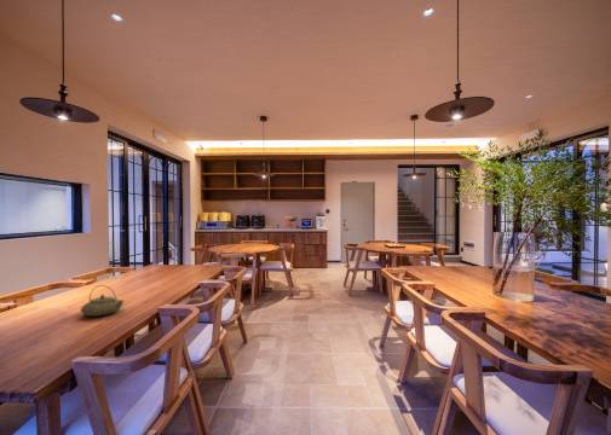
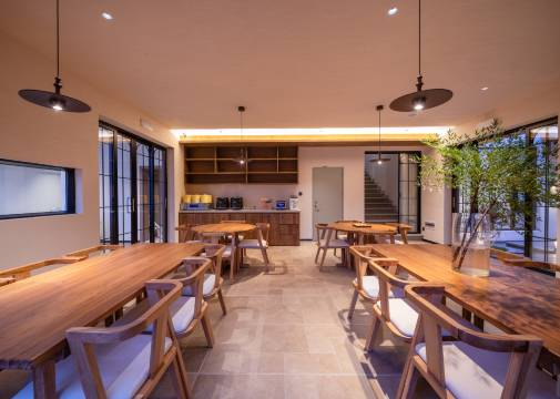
- teapot [79,284,125,317]
